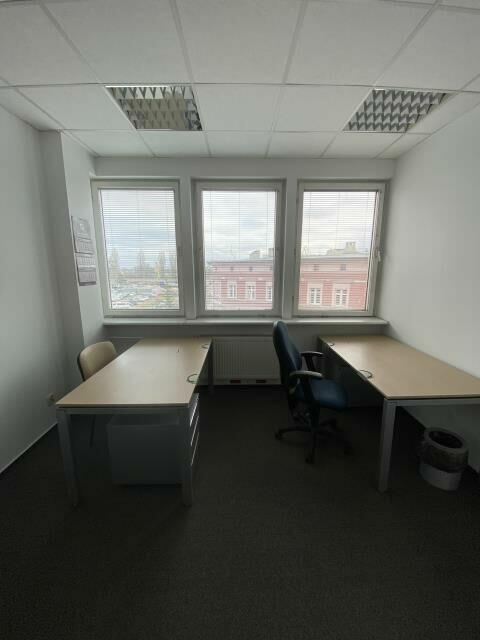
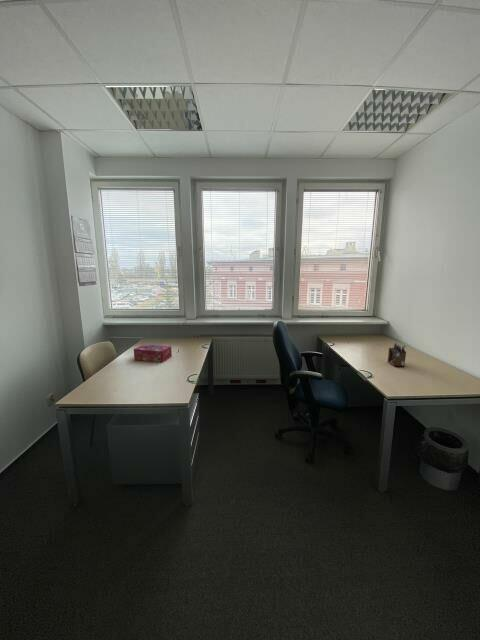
+ desk organizer [387,342,407,367]
+ tissue box [133,343,173,363]
